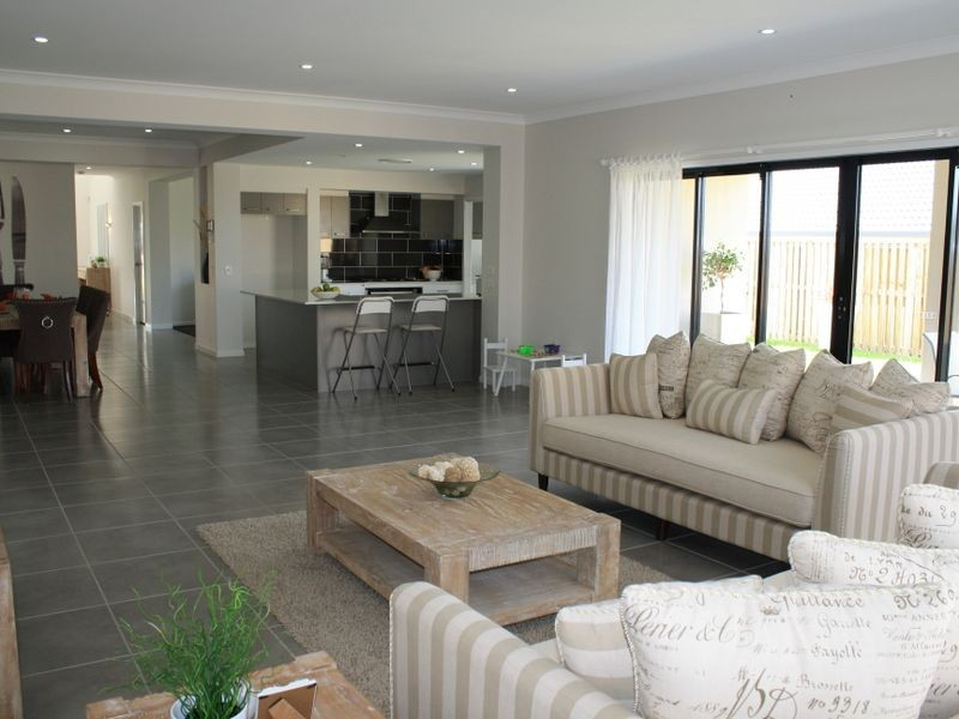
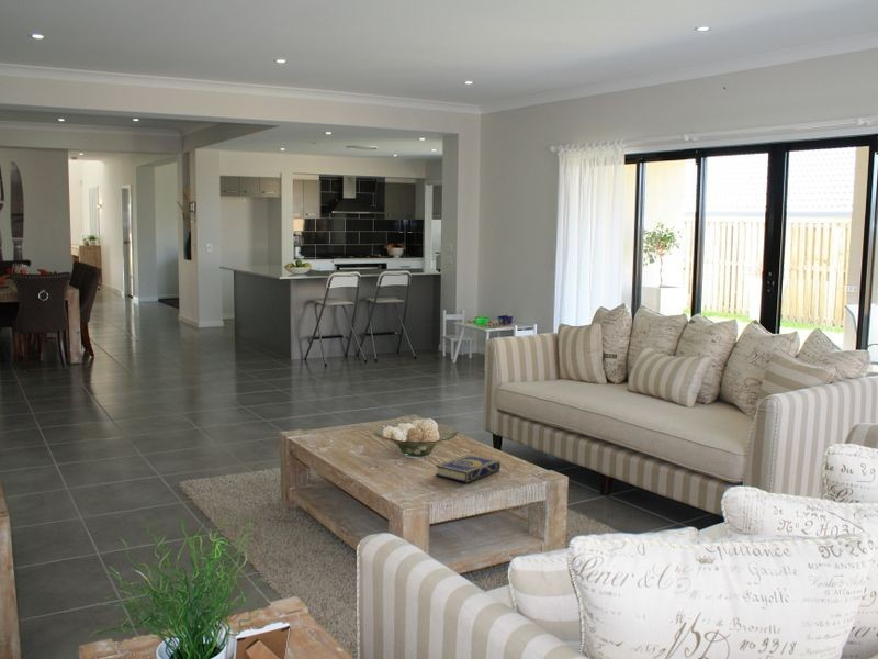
+ book [435,454,502,483]
